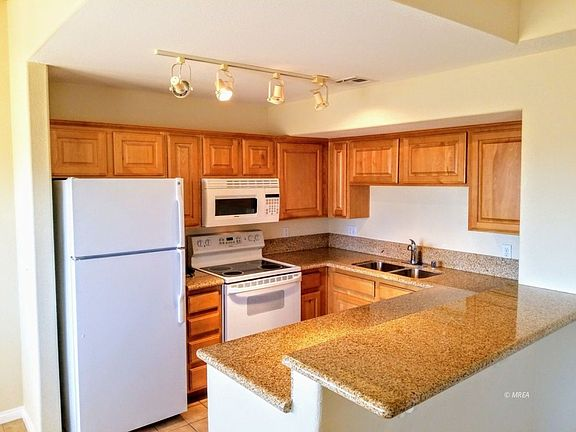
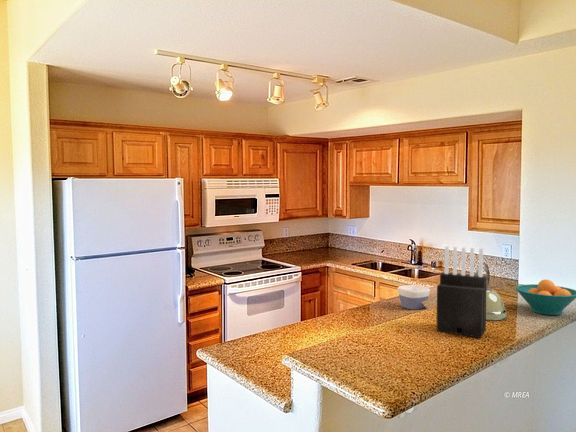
+ bowl [397,284,431,311]
+ knife block [435,245,487,339]
+ fruit bowl [515,279,576,316]
+ kettle [474,262,508,321]
